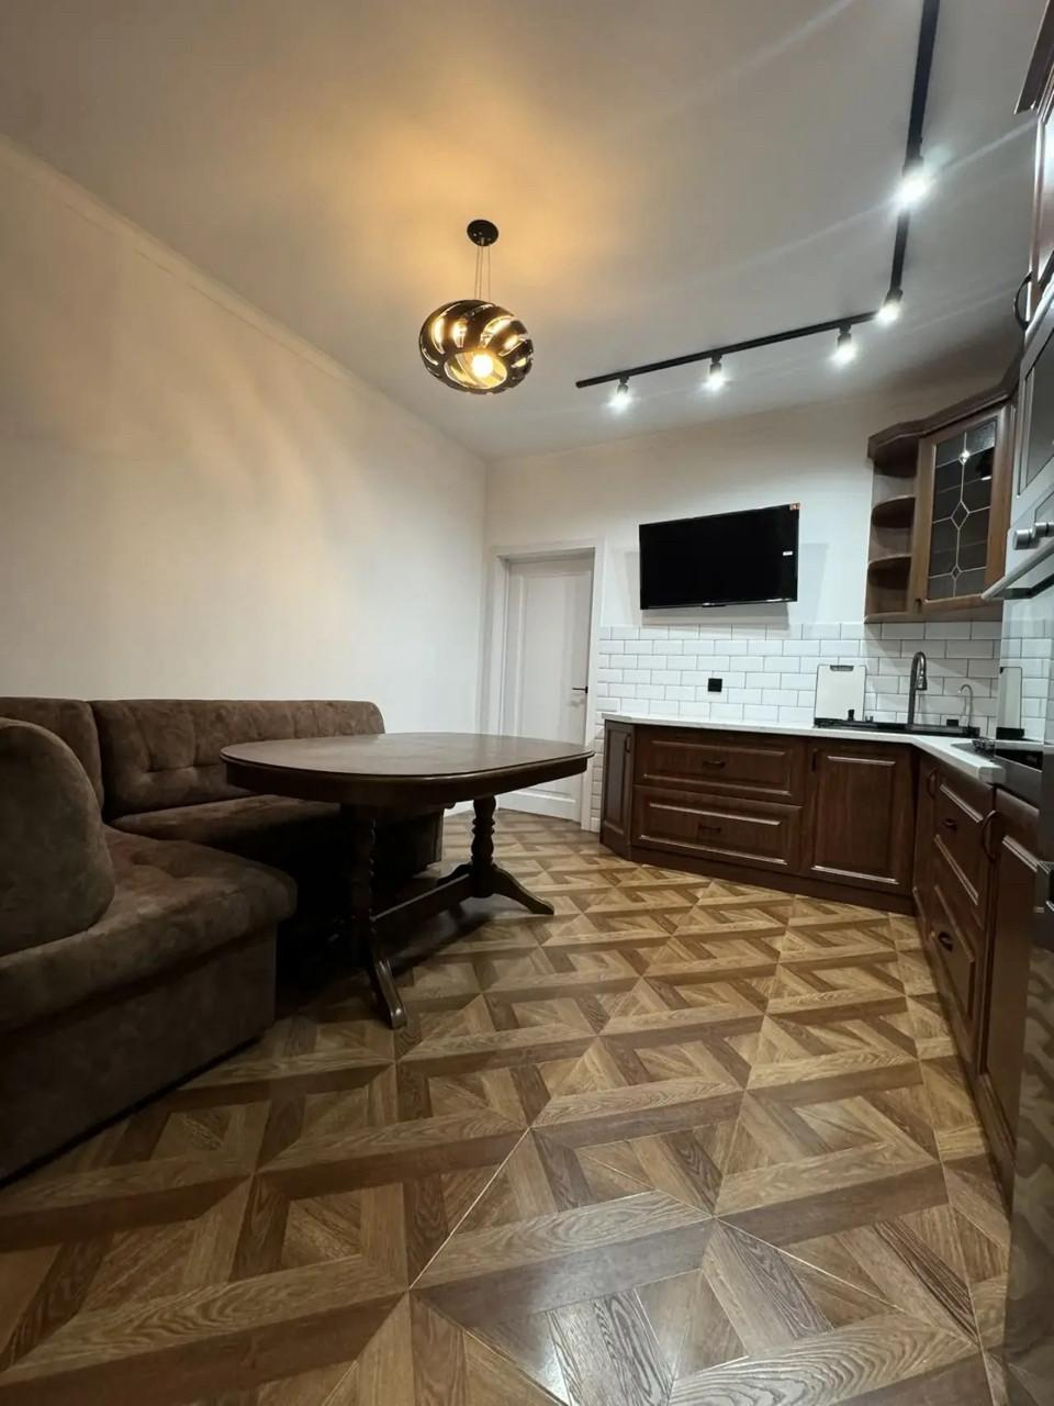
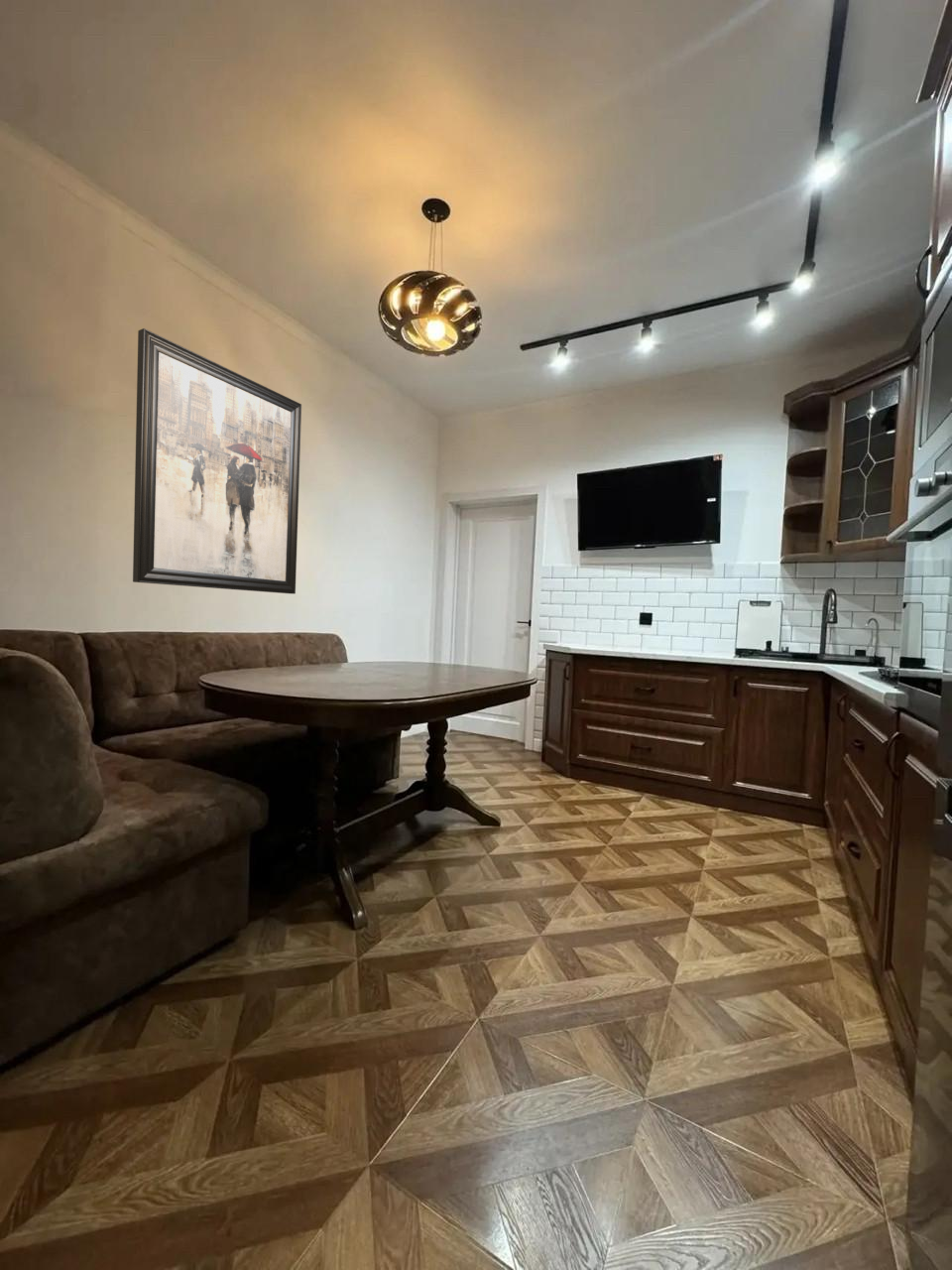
+ wall art [132,327,302,595]
